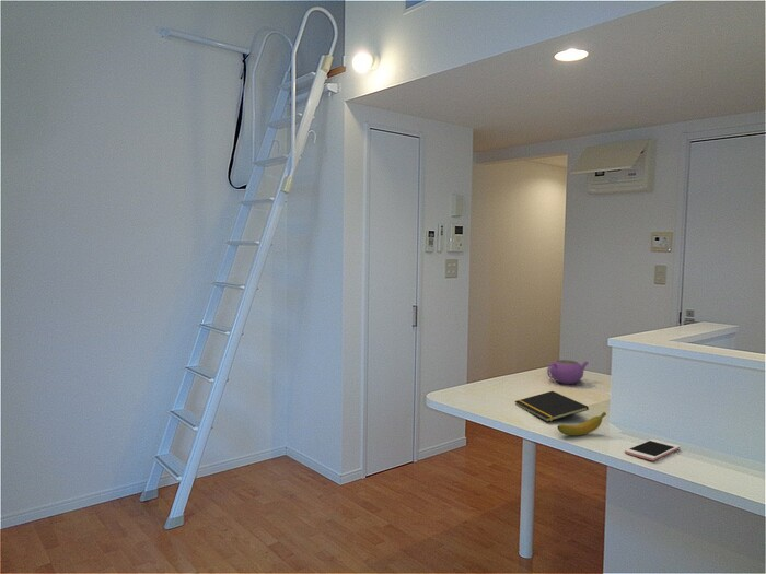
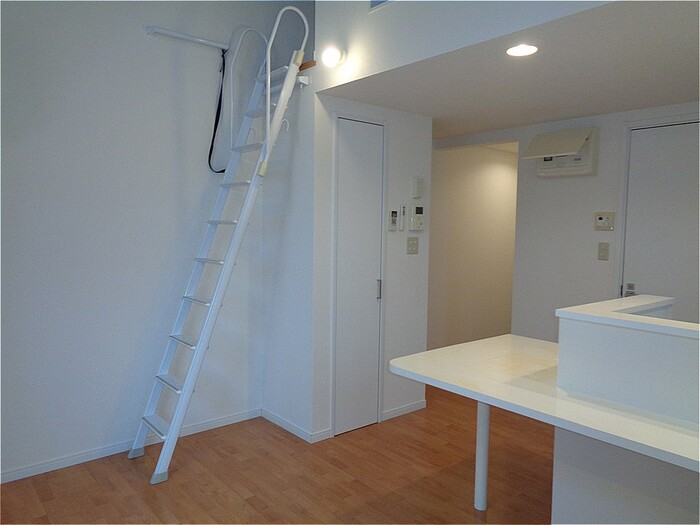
- notepad [513,390,590,423]
- cell phone [624,438,681,461]
- teapot [546,359,589,385]
- banana [556,411,607,436]
